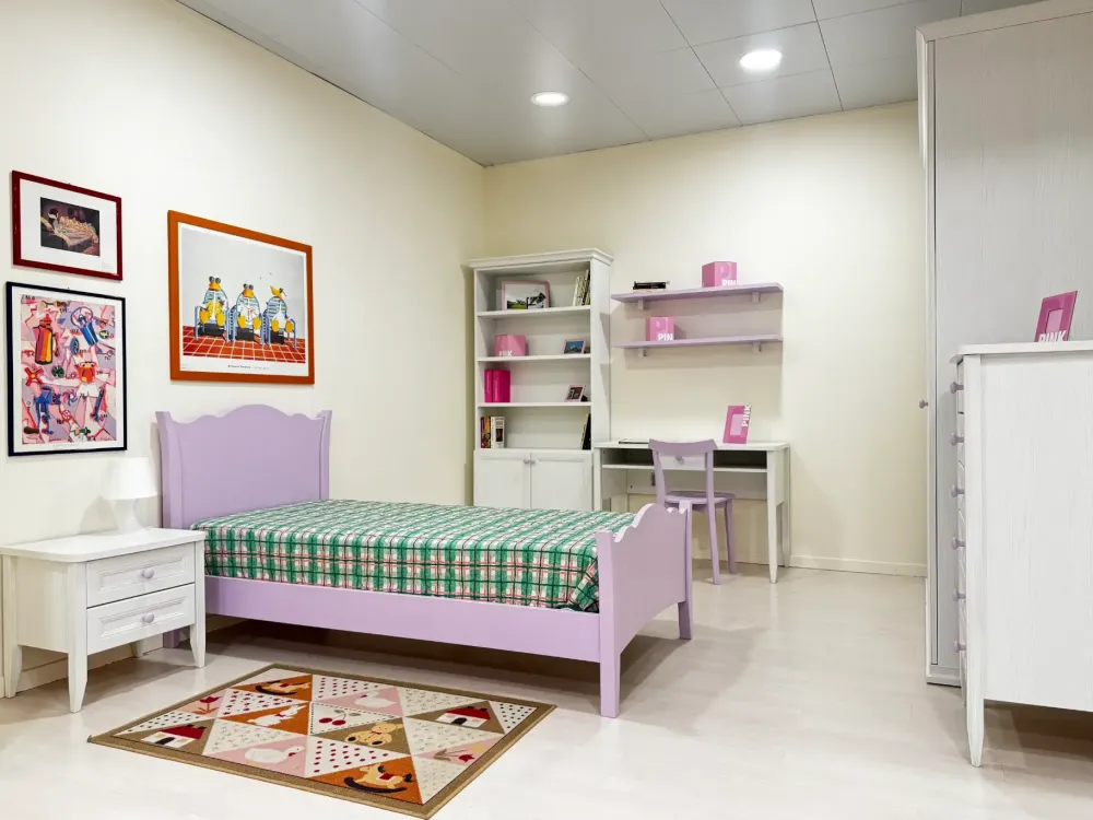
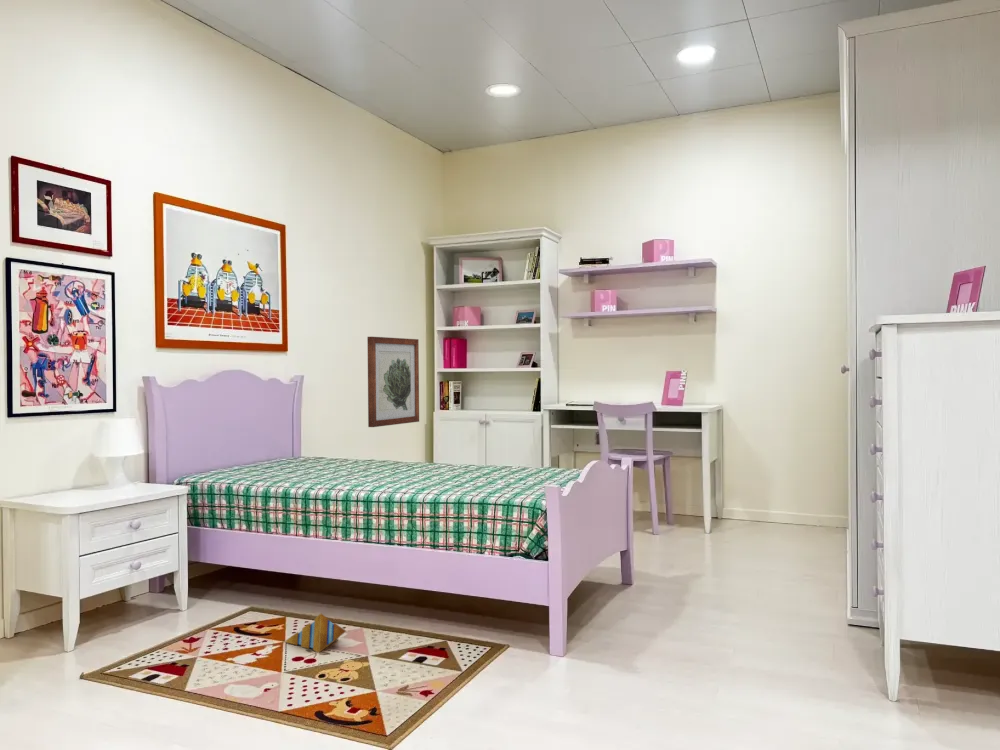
+ wall art [366,336,420,428]
+ stacking toy [283,612,347,654]
